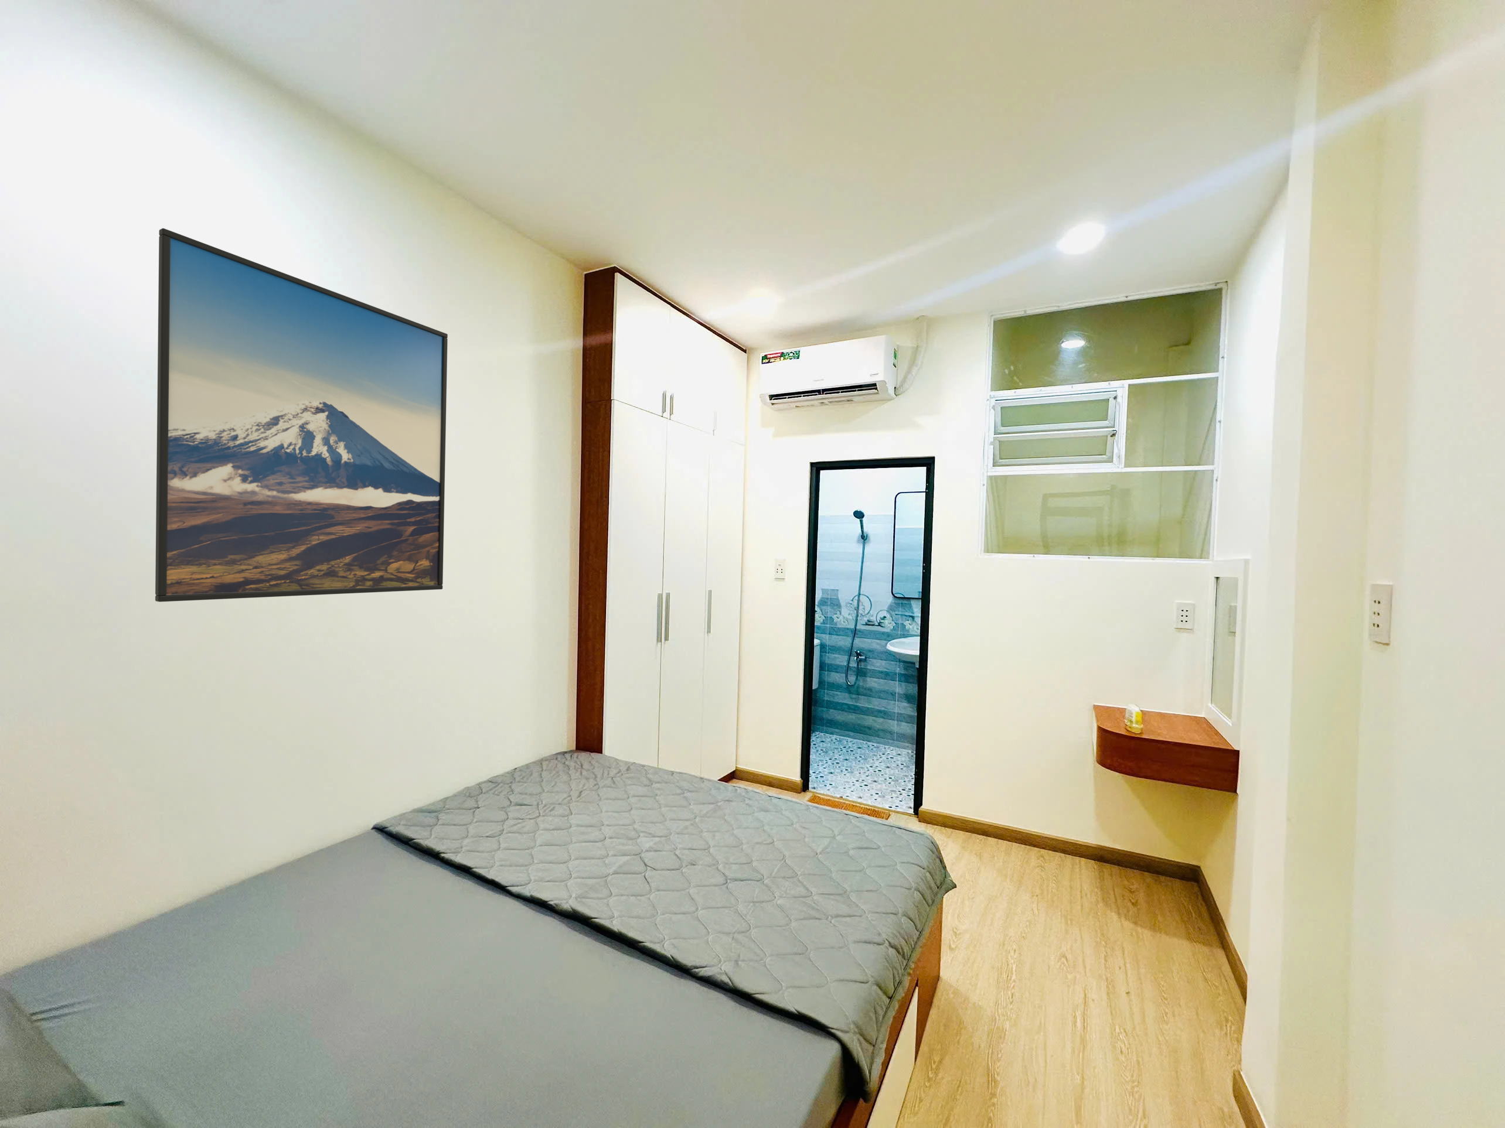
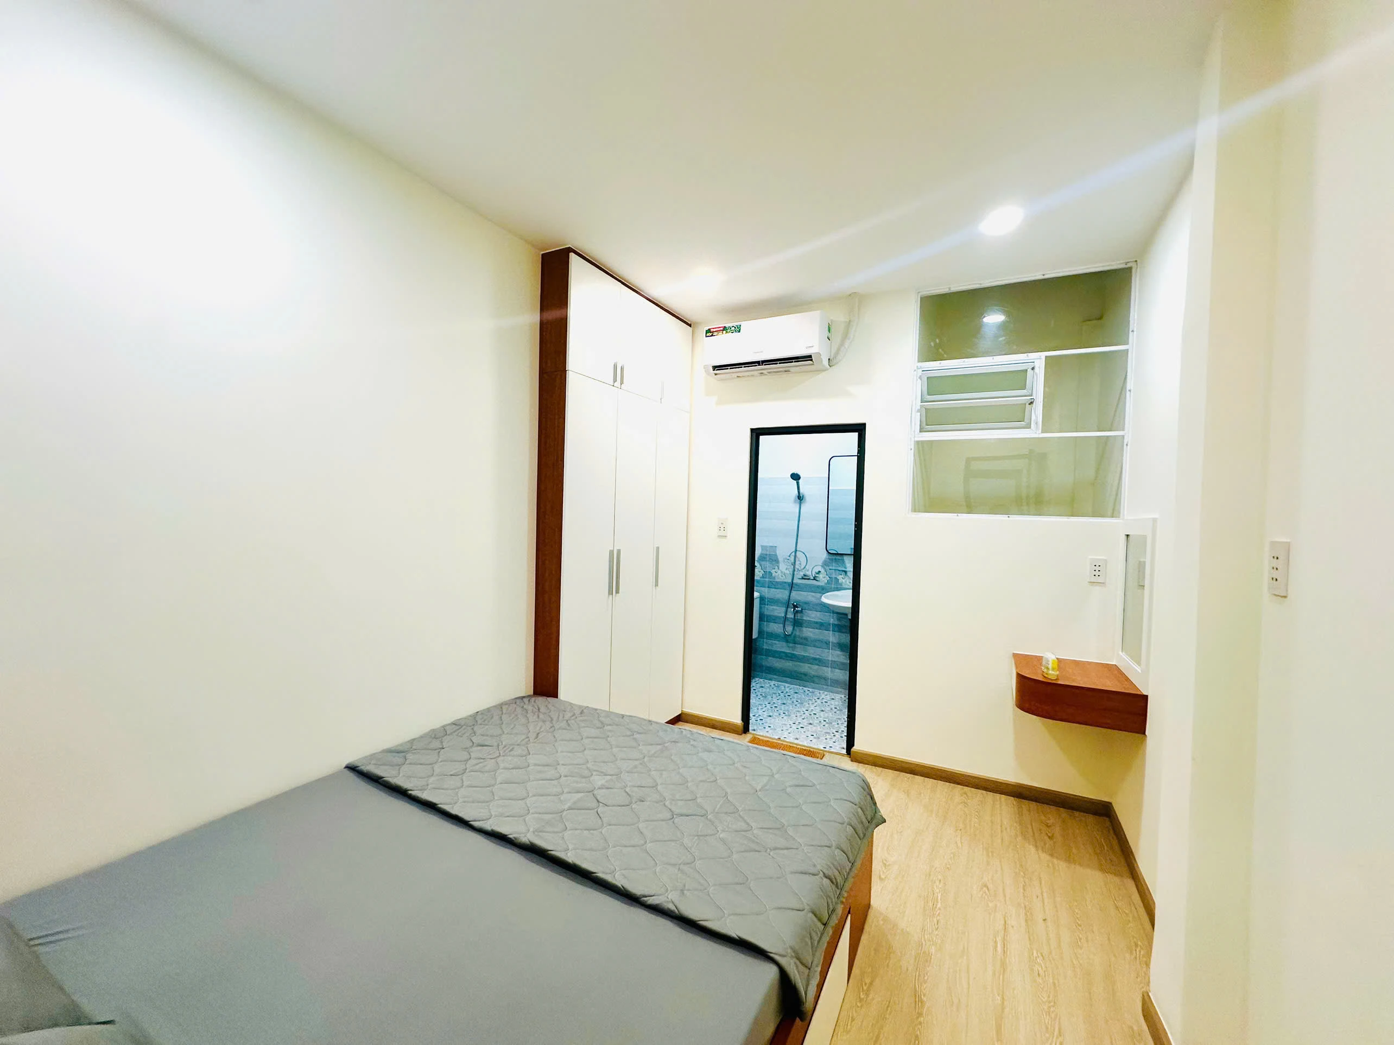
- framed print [155,227,448,603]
